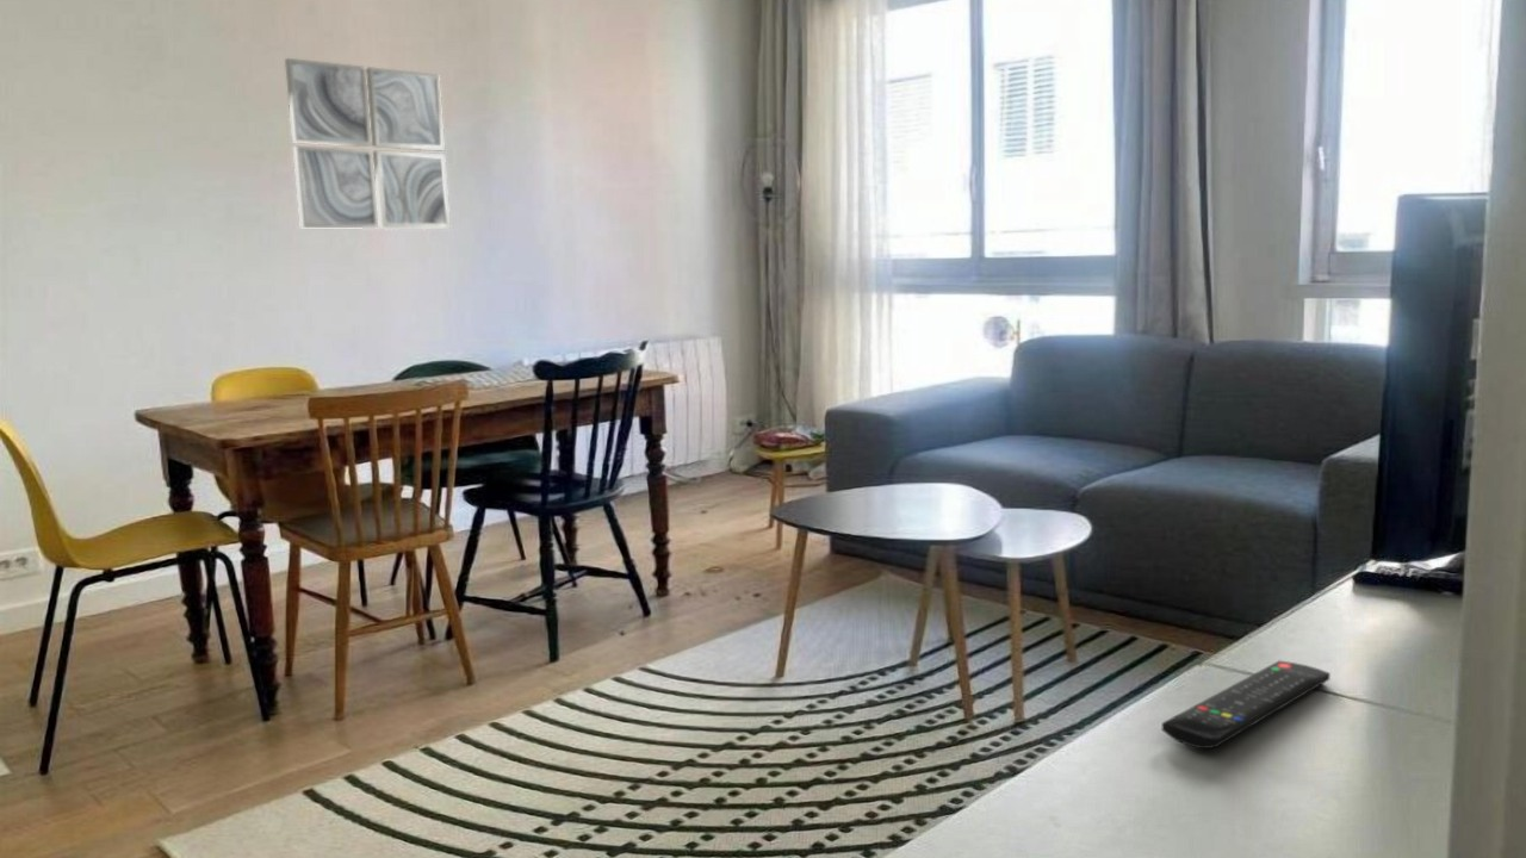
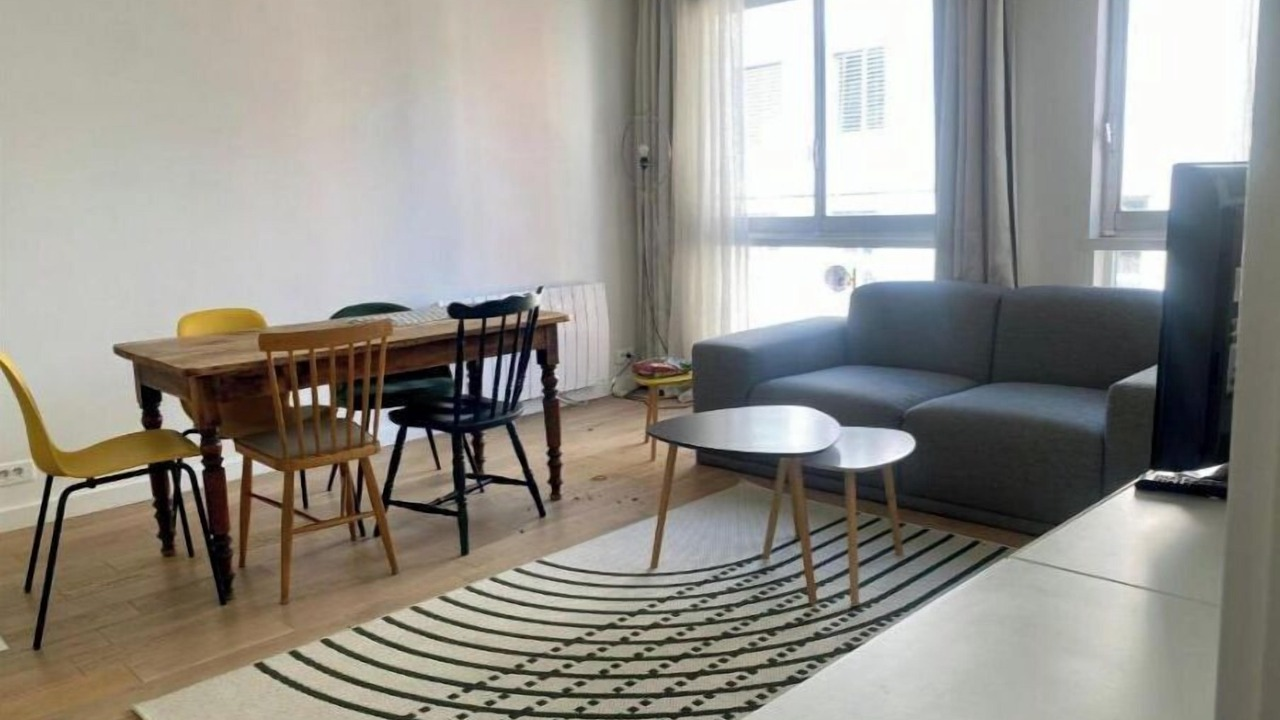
- remote control [1161,659,1332,750]
- wall art [284,57,452,230]
